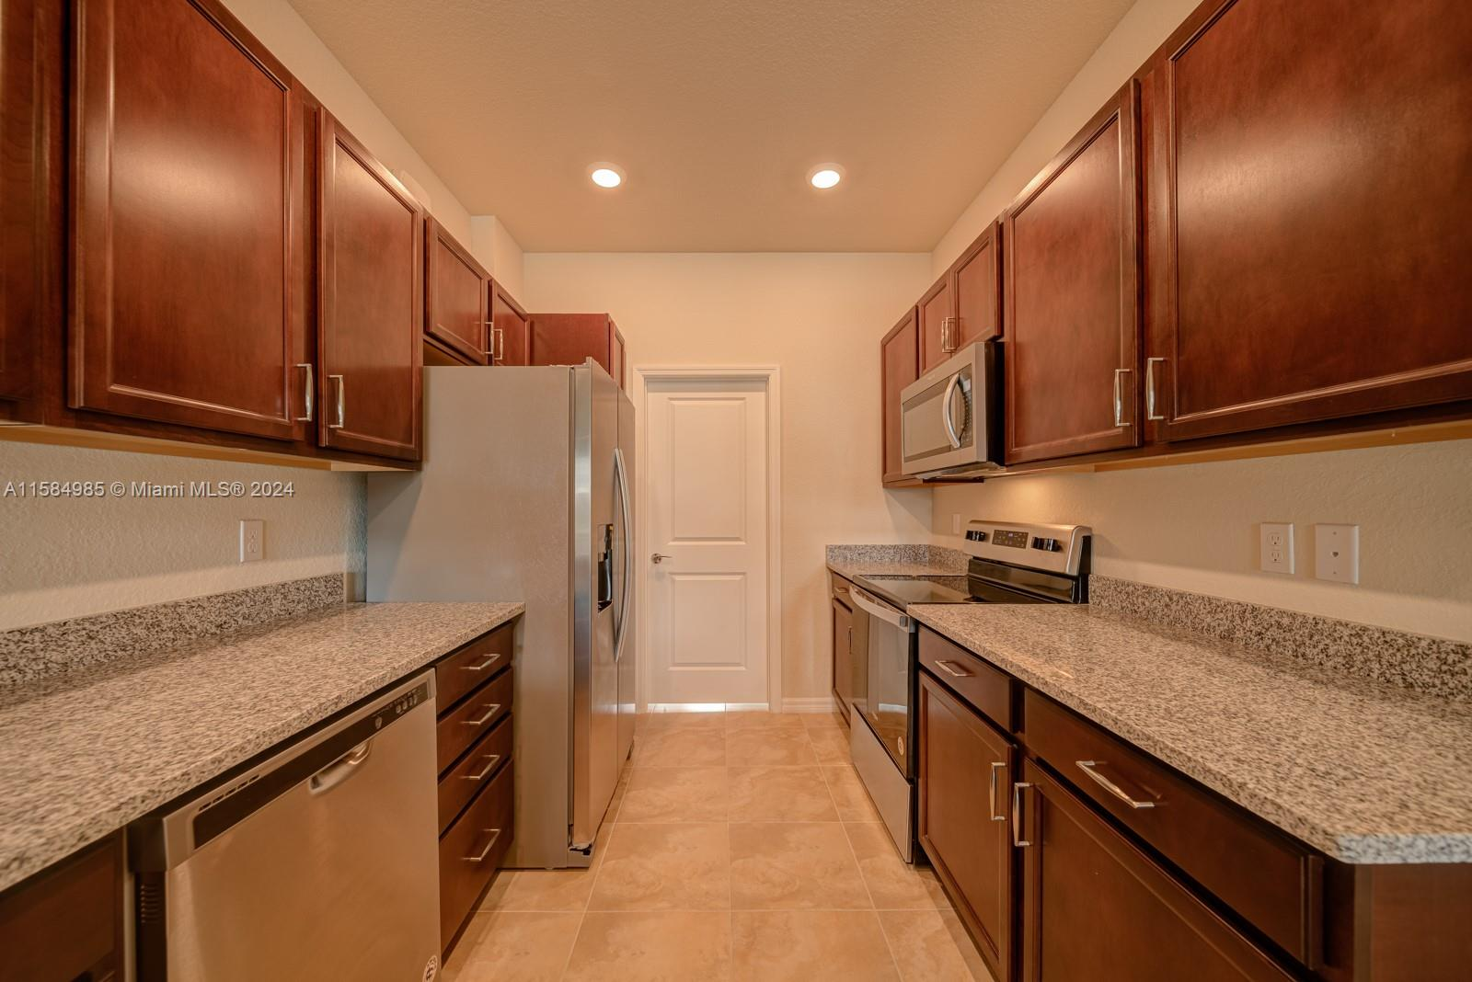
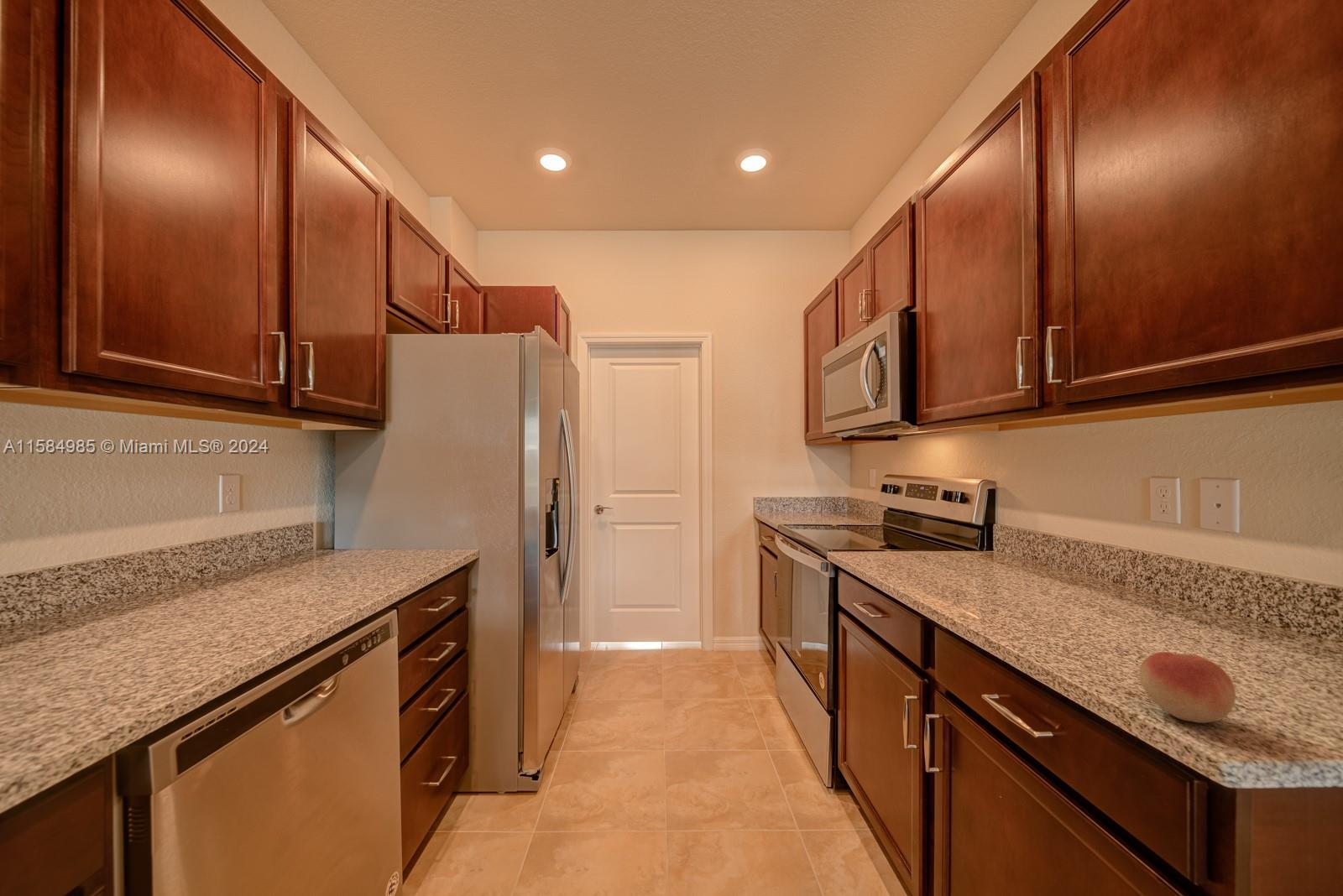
+ fruit [1139,651,1236,724]
